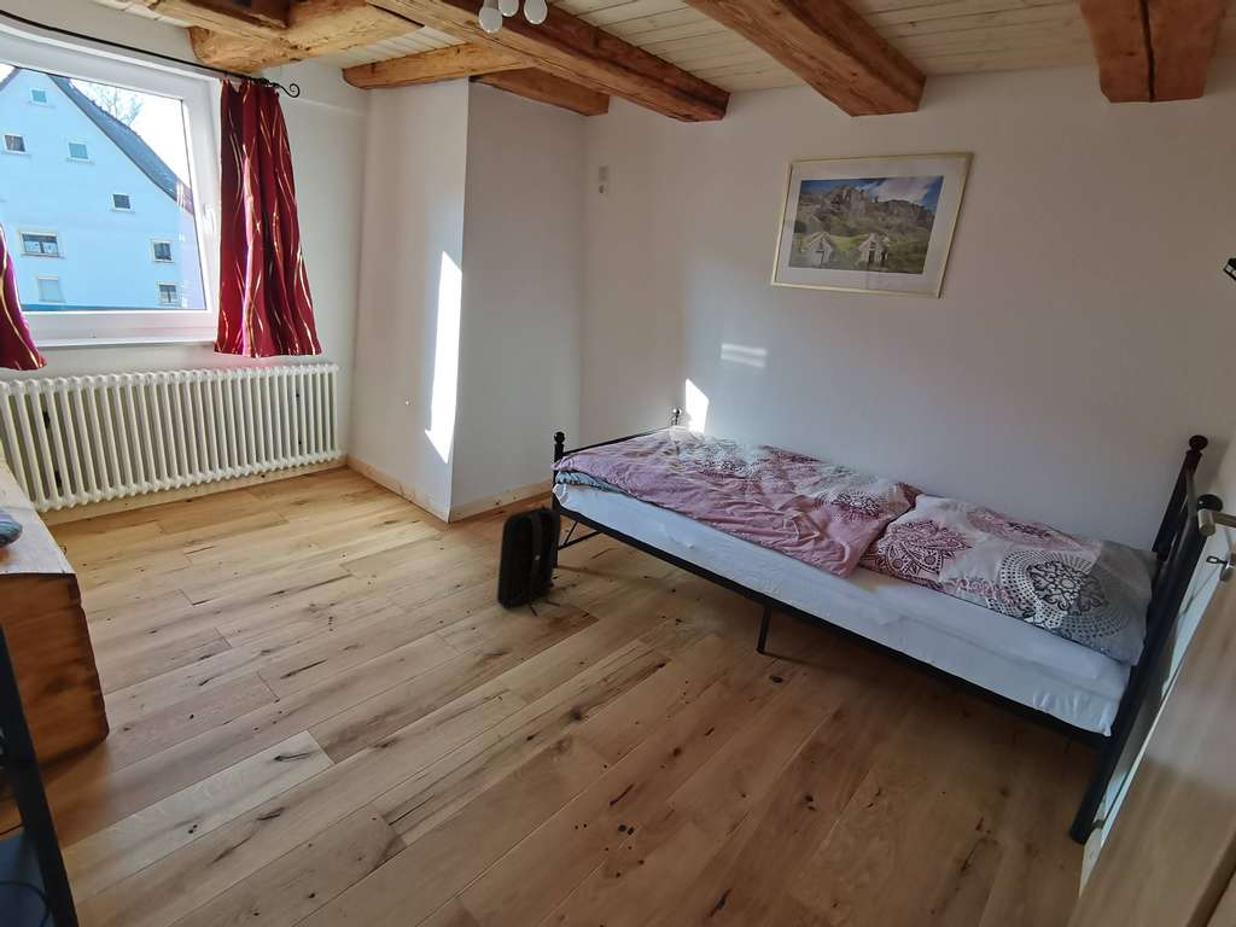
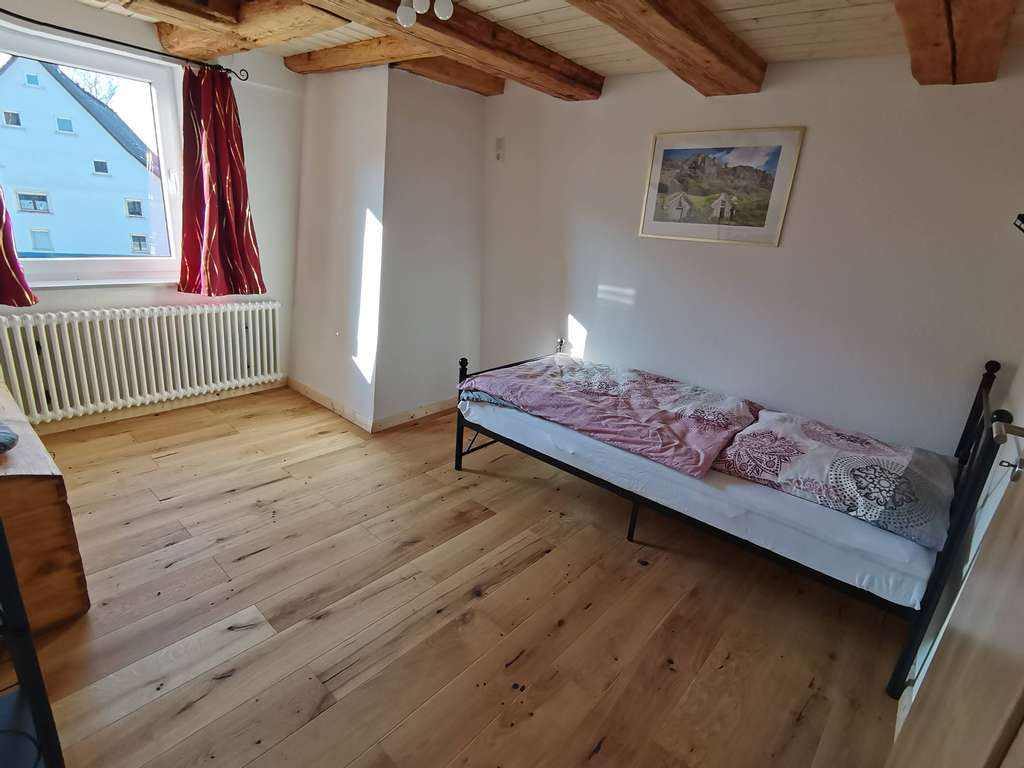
- backpack [496,501,562,617]
